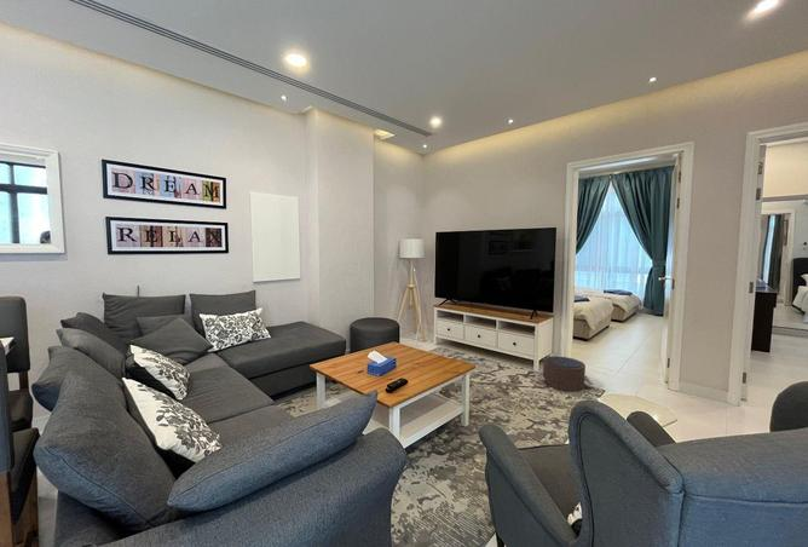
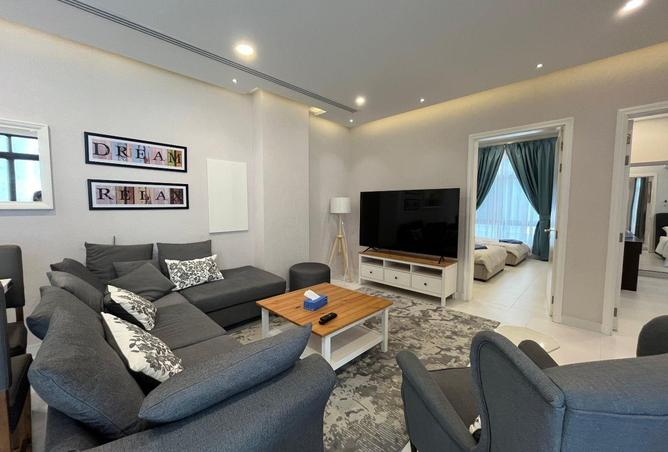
- pouf [537,355,594,392]
